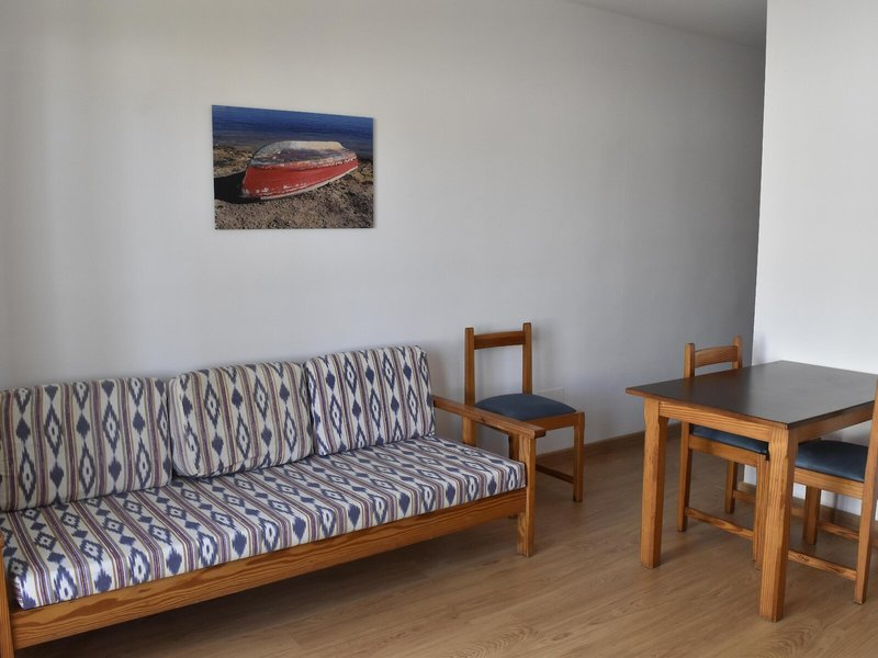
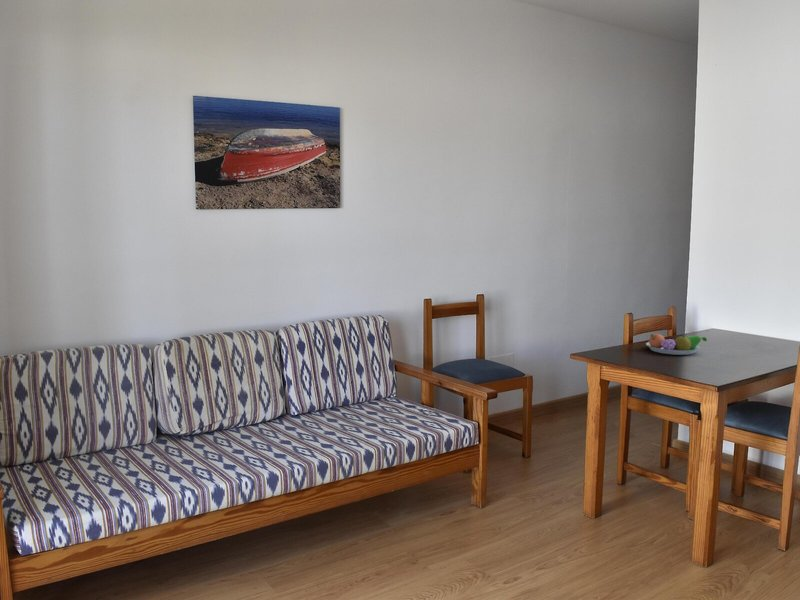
+ fruit bowl [645,333,708,356]
